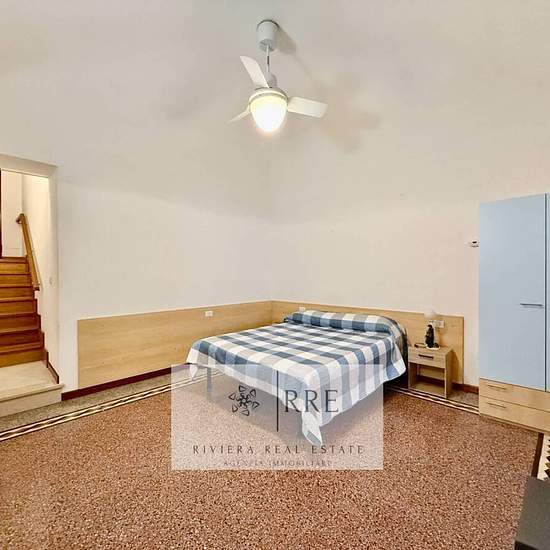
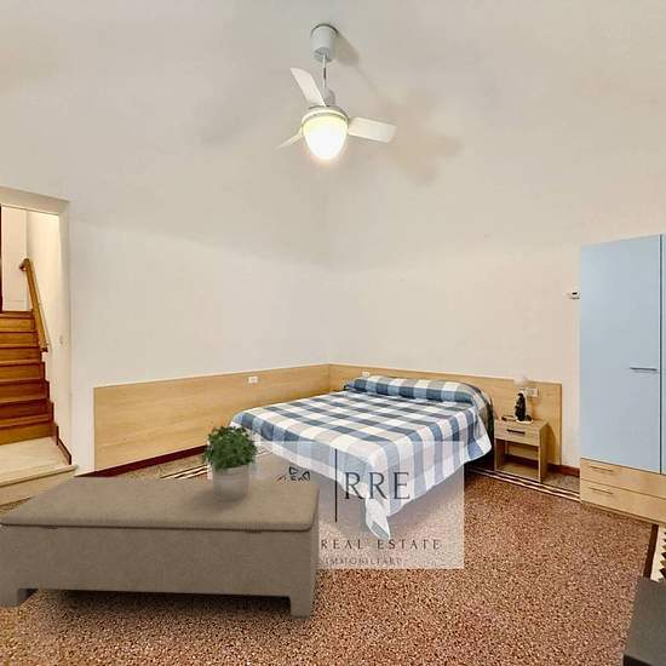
+ potted plant [200,423,259,500]
+ bench [0,476,320,618]
